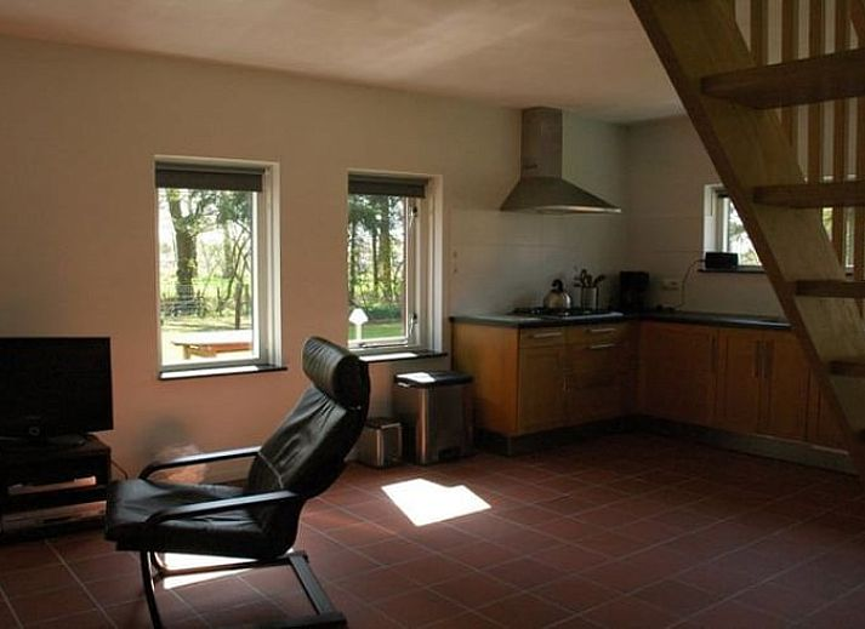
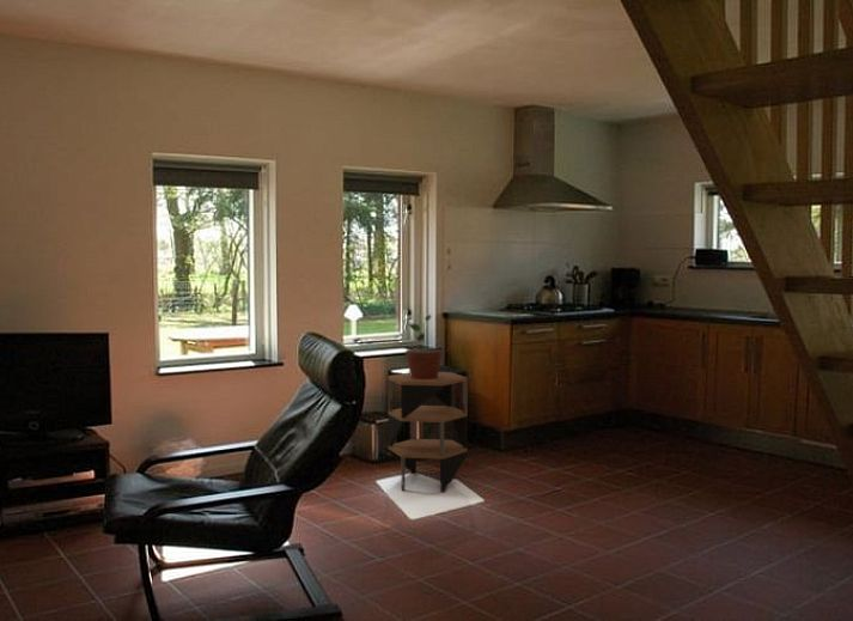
+ potted plant [404,313,444,379]
+ side table [386,371,469,493]
